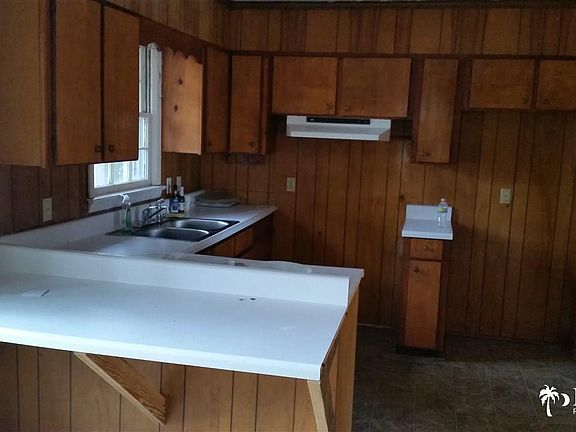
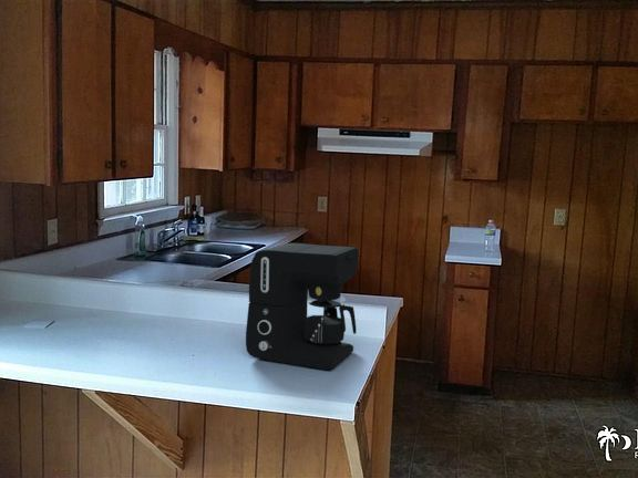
+ coffee maker [245,242,360,371]
